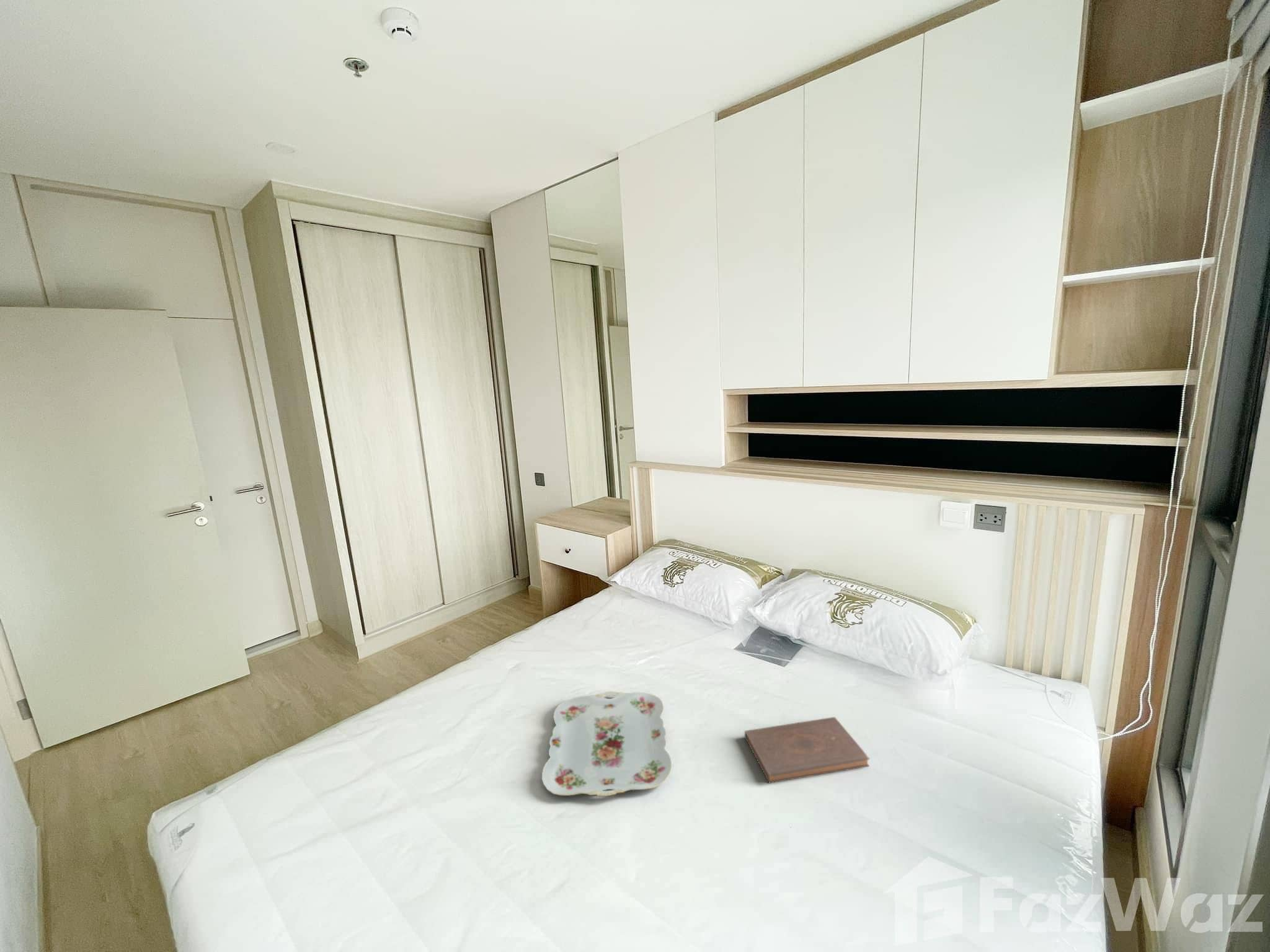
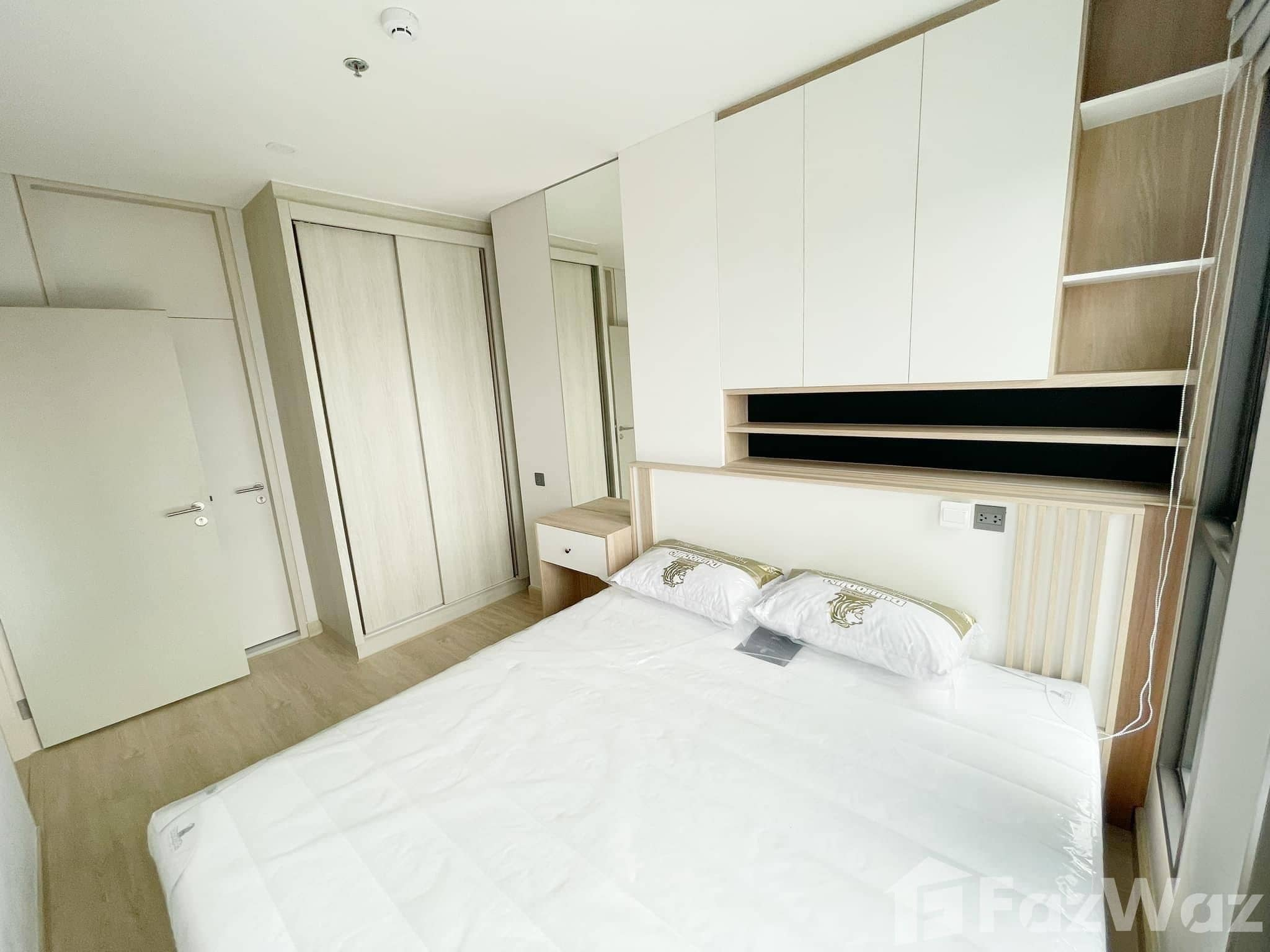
- book [744,716,870,784]
- serving tray [541,691,672,797]
